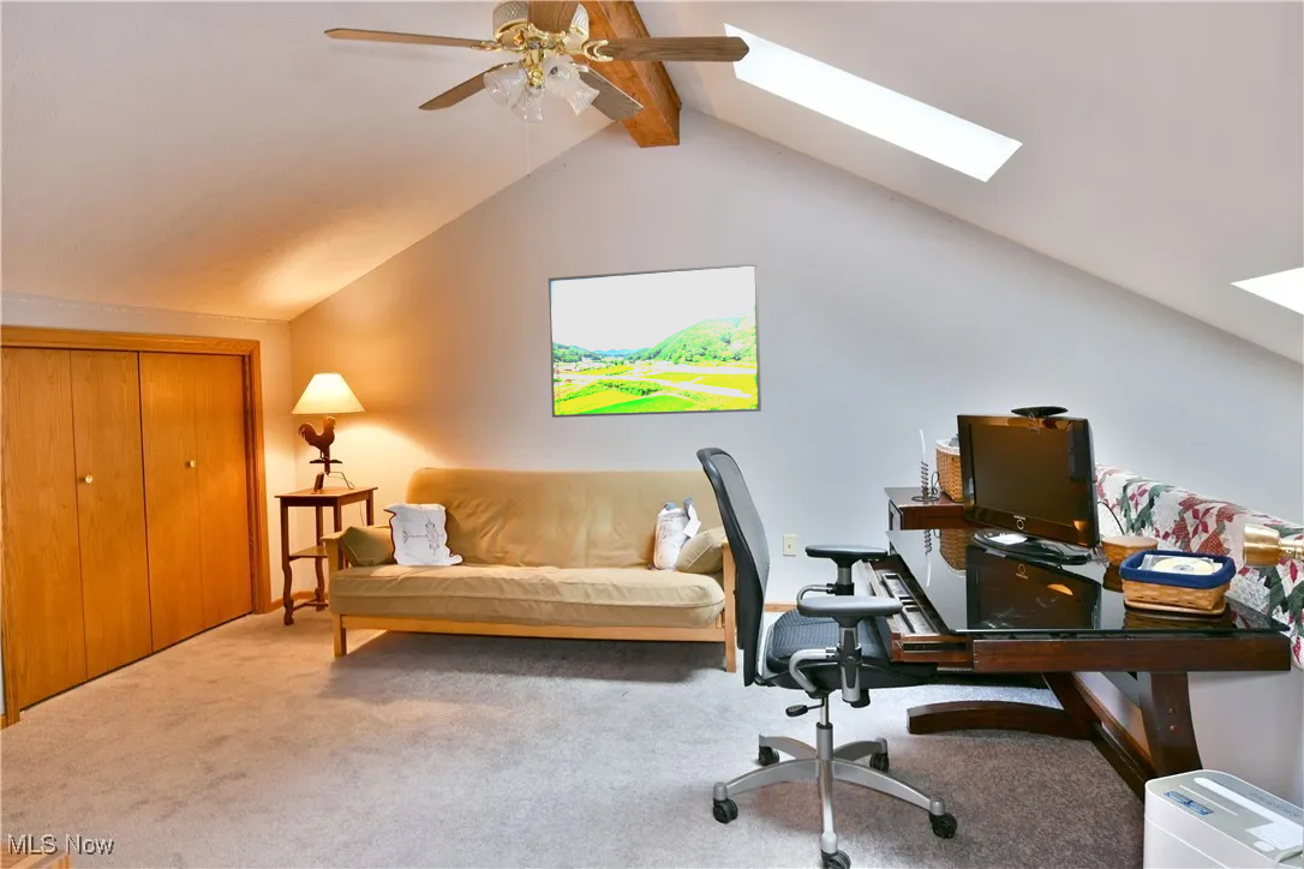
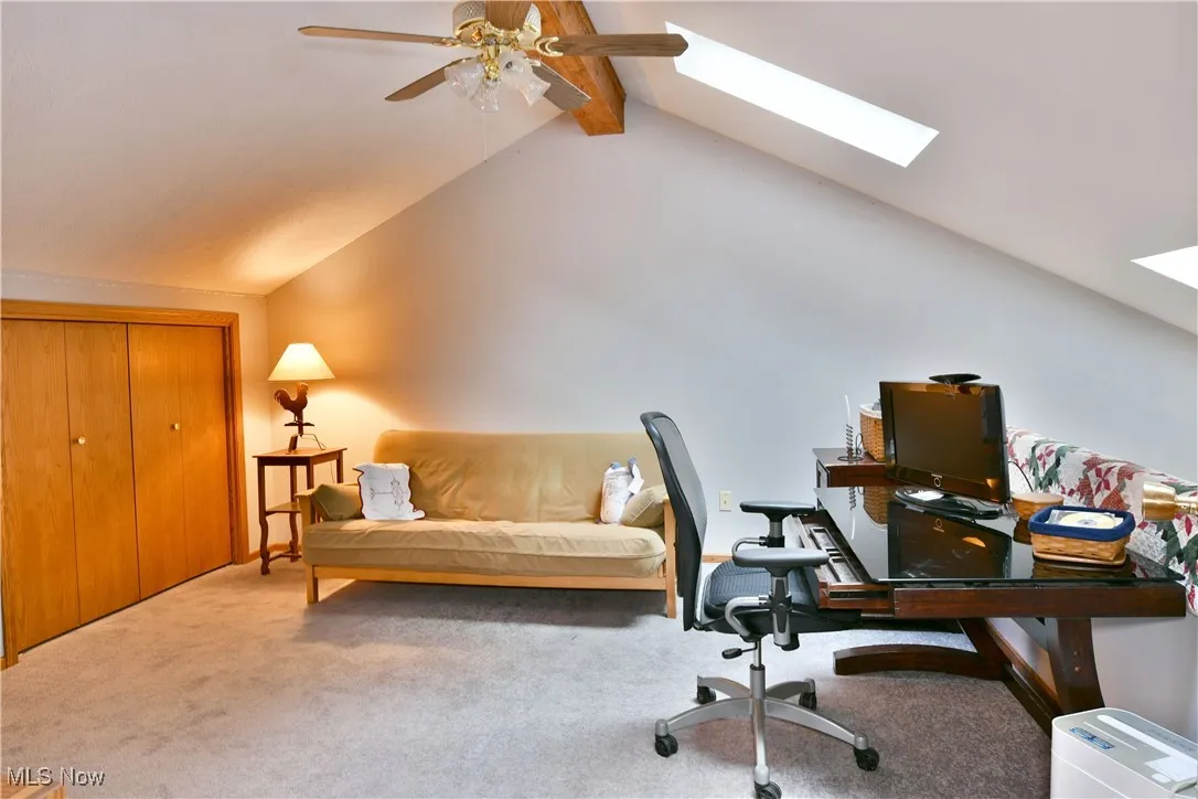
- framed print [548,263,762,419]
